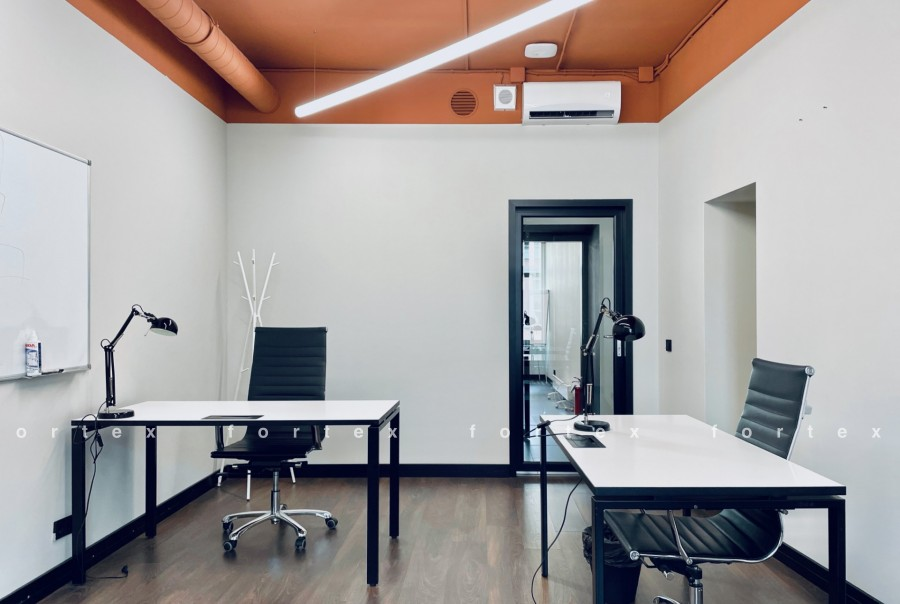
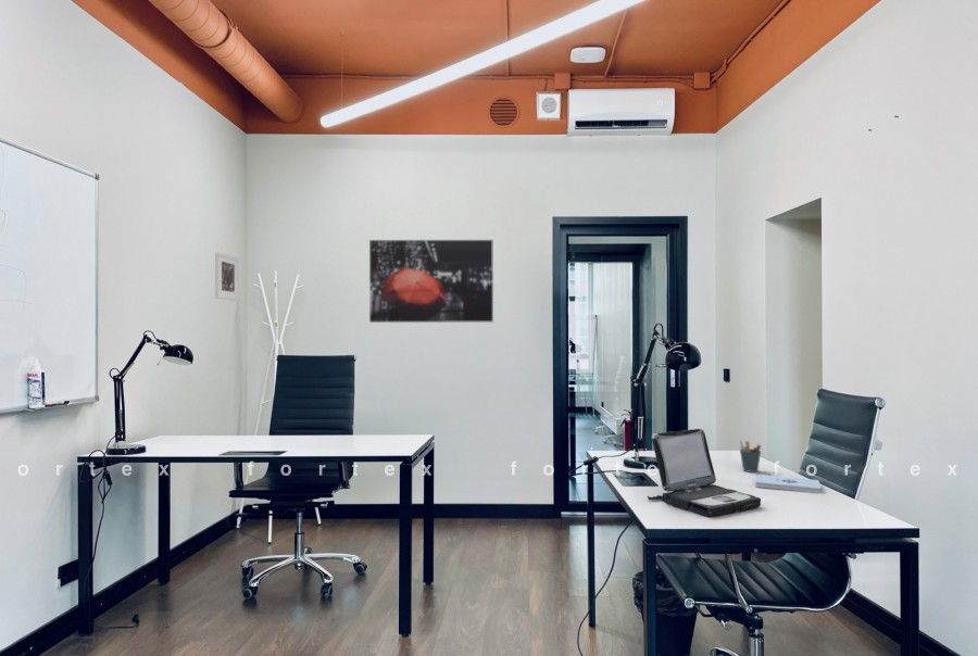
+ pen holder [739,439,762,474]
+ notepad [754,474,823,494]
+ wall art [368,239,494,324]
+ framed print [214,251,240,302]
+ laptop [647,428,762,518]
